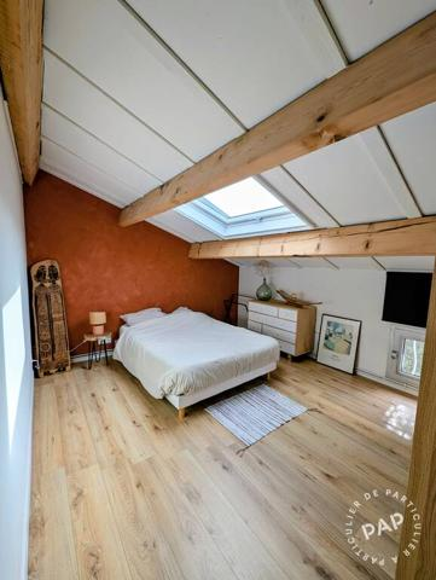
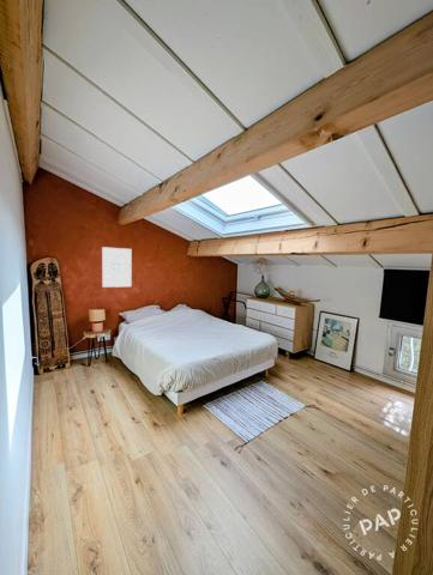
+ wall art [101,246,132,289]
